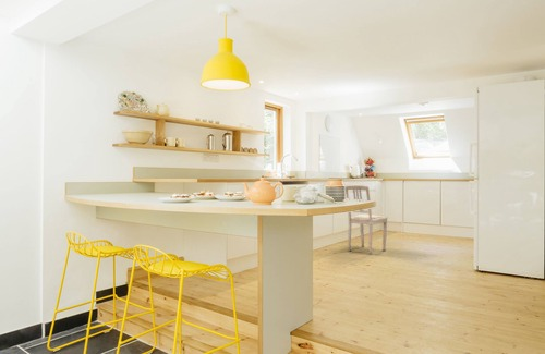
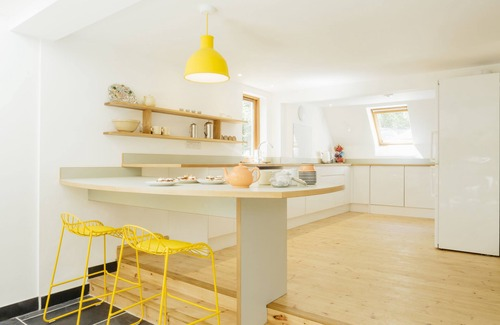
- dining chair [344,184,389,255]
